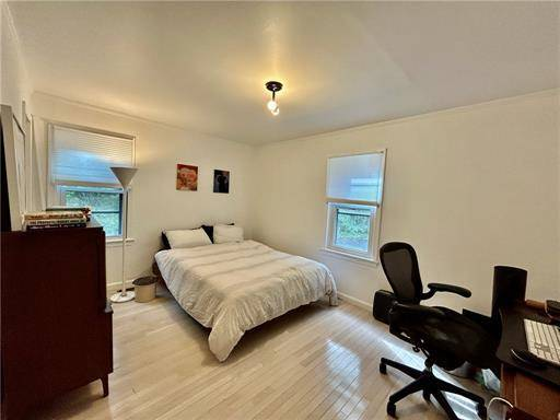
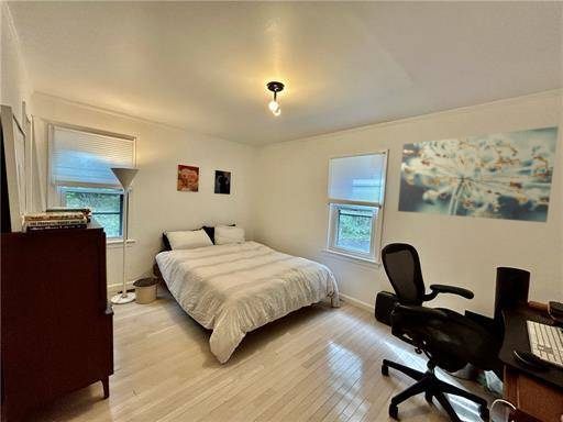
+ wall art [397,125,560,224]
